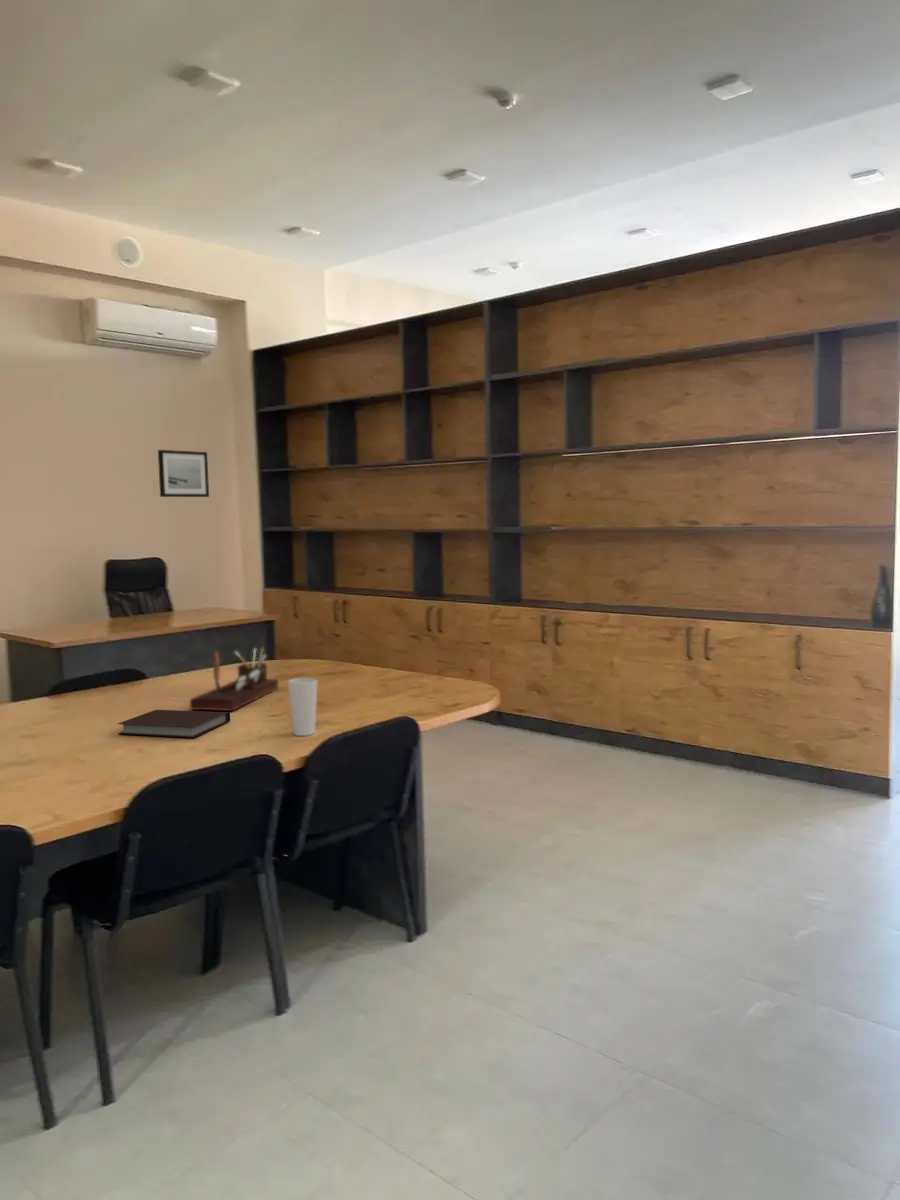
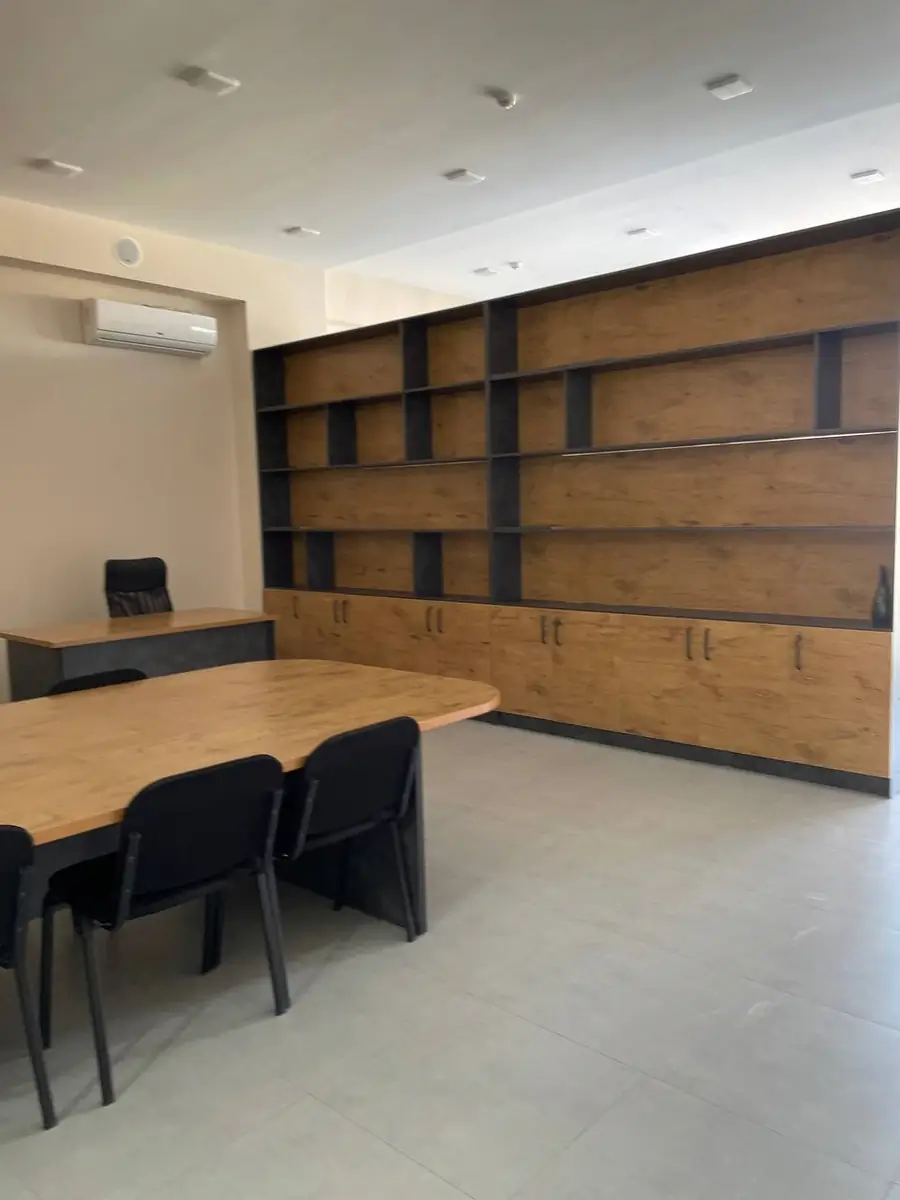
- desk organizer [189,645,279,712]
- wall art [157,449,210,498]
- cup [287,677,319,737]
- notebook [117,709,231,739]
